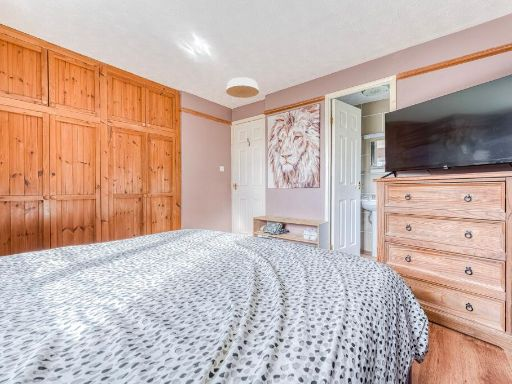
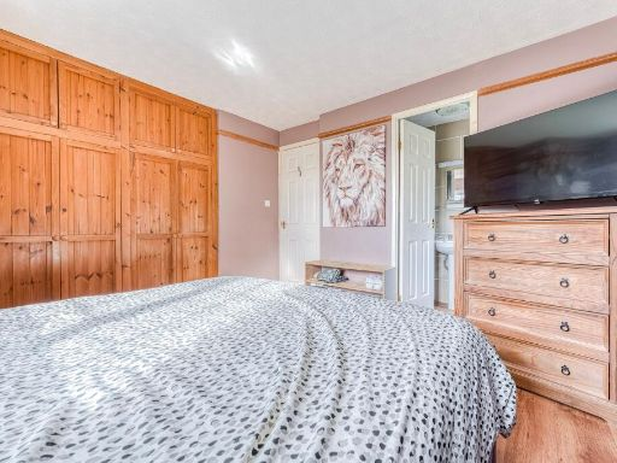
- ceiling light [225,76,260,99]
